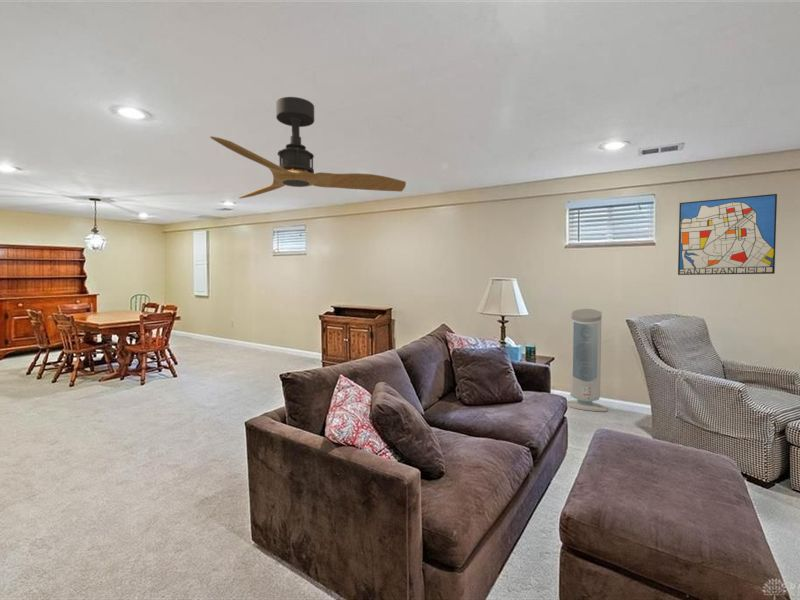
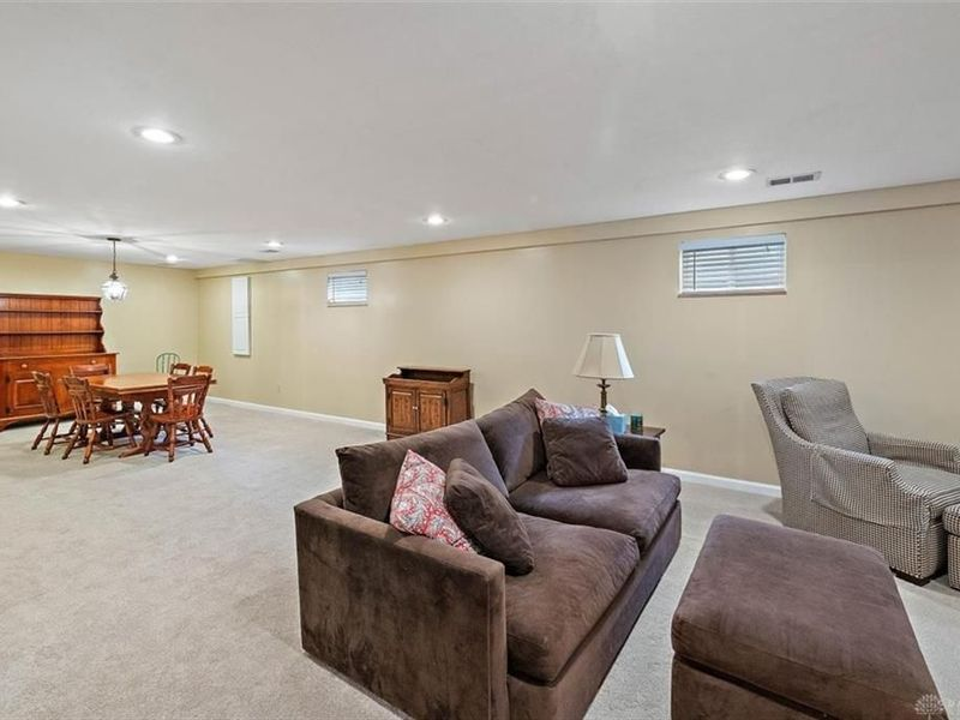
- air purifier [567,308,608,412]
- wall art [677,193,778,276]
- ceiling fan [209,96,407,200]
